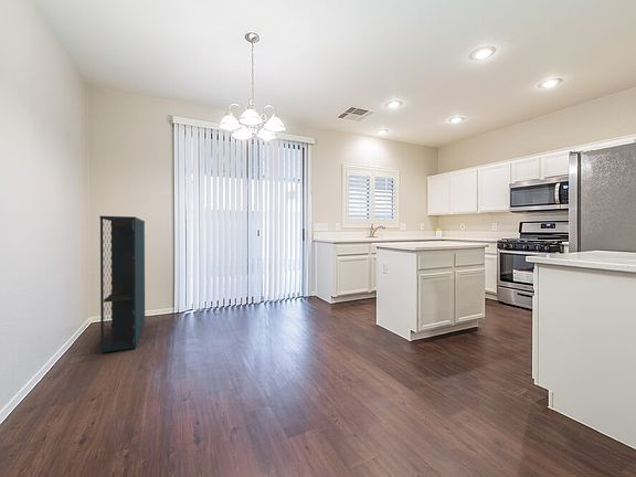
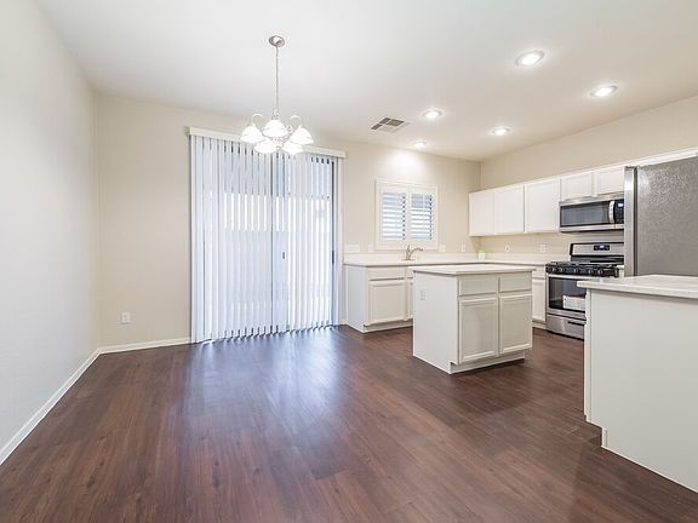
- shelving unit [98,215,146,353]
